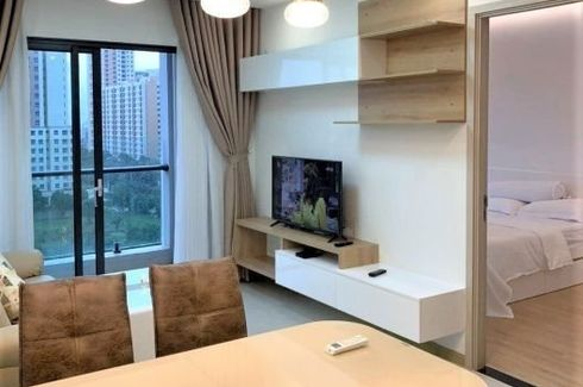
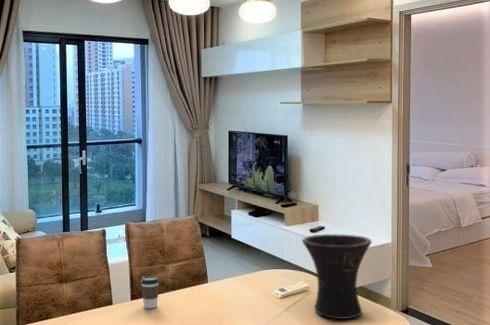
+ coffee cup [140,275,160,309]
+ vase [301,233,373,320]
